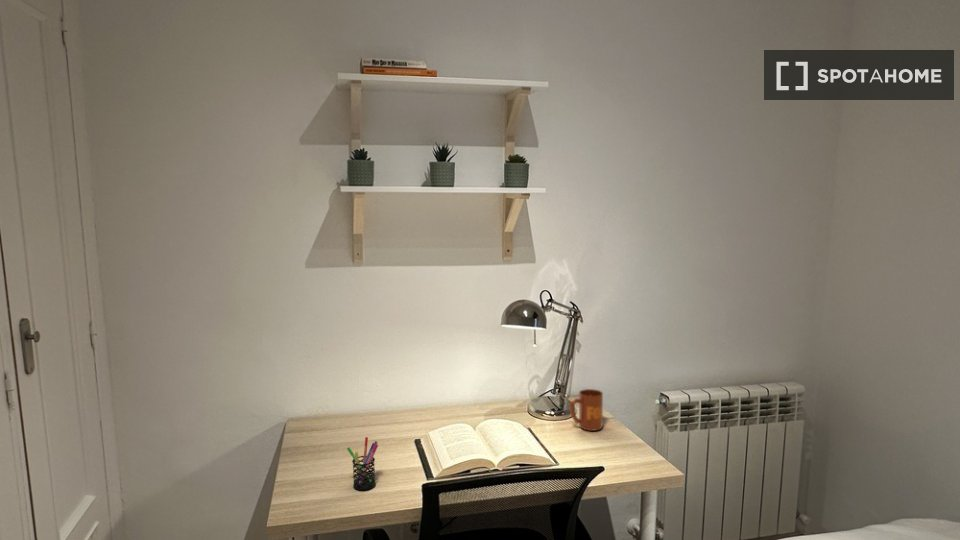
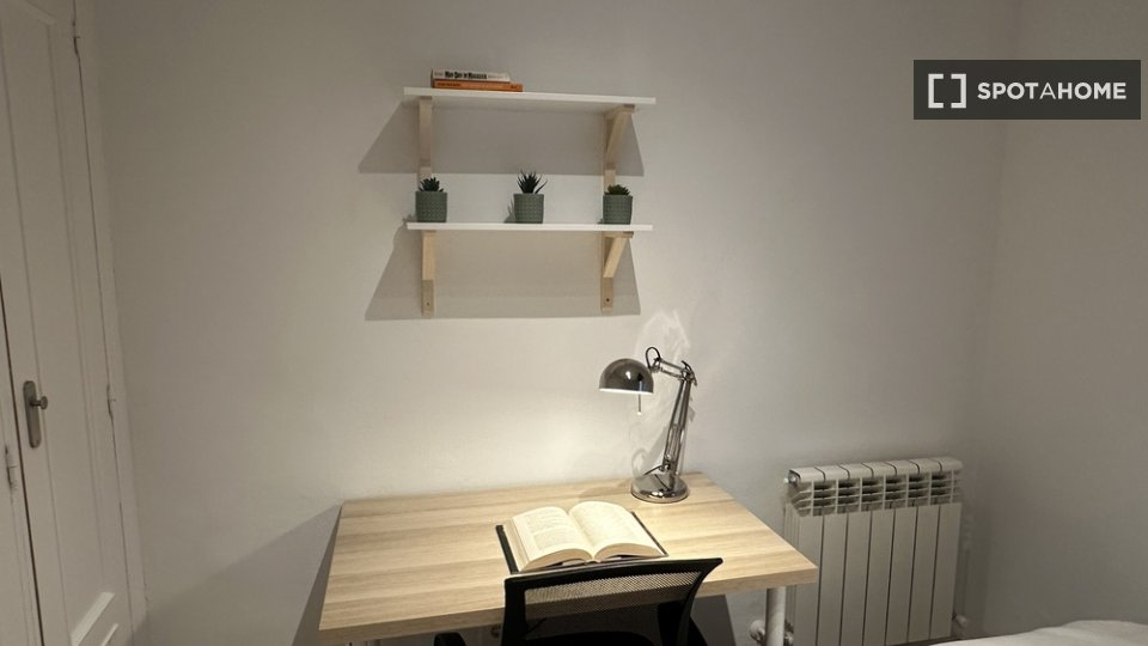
- mug [569,388,604,432]
- pen holder [346,436,379,491]
